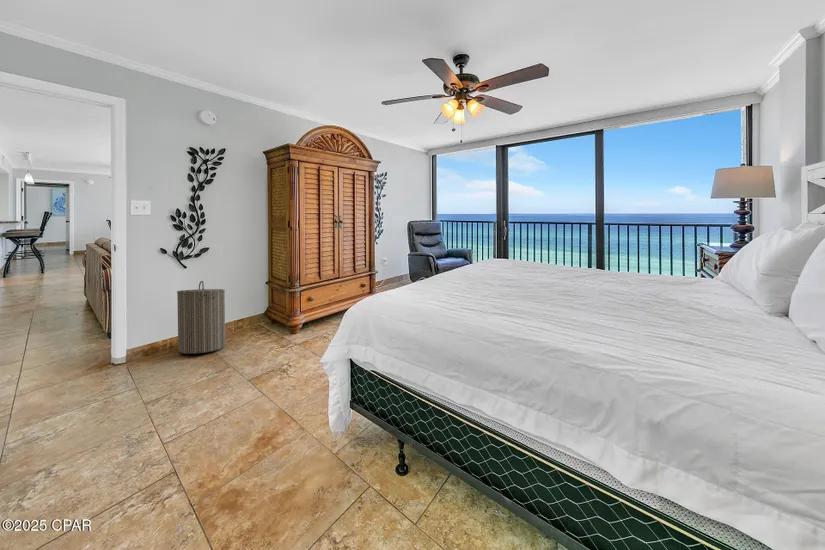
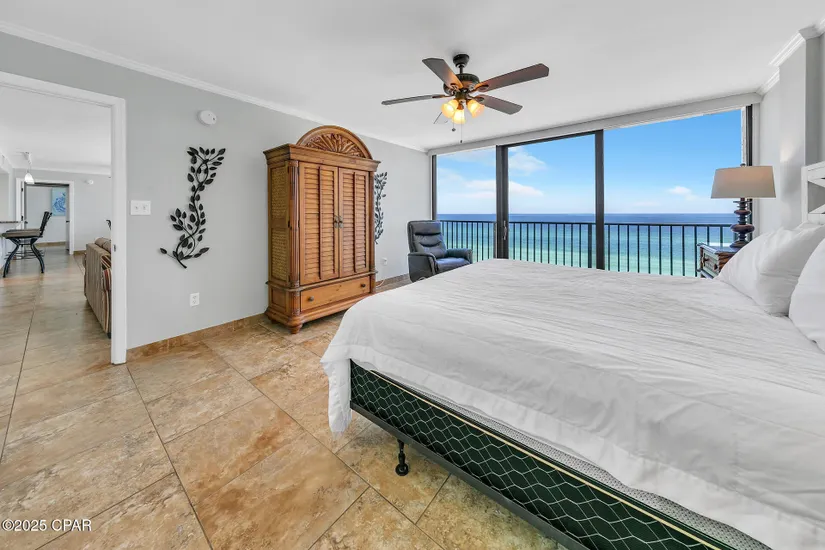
- laundry hamper [176,280,226,355]
